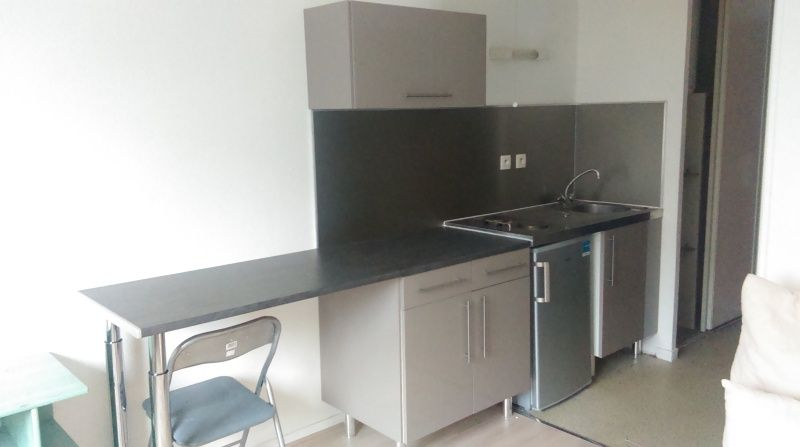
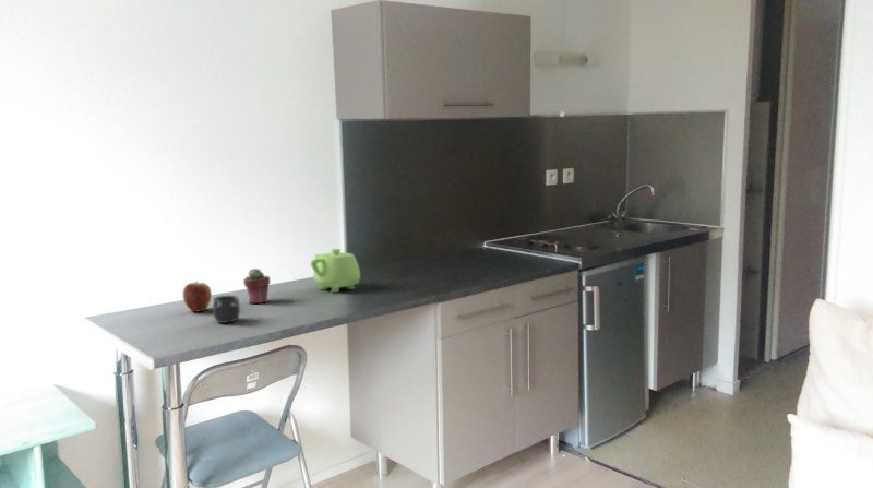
+ potted succulent [242,267,272,305]
+ mug [212,295,241,324]
+ teapot [310,248,361,294]
+ apple [182,279,213,312]
